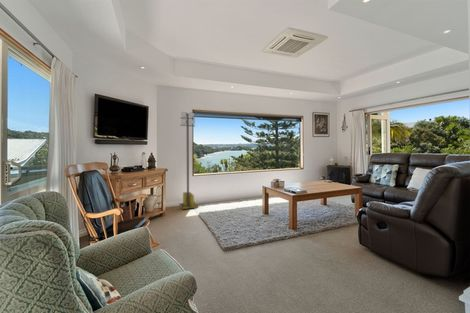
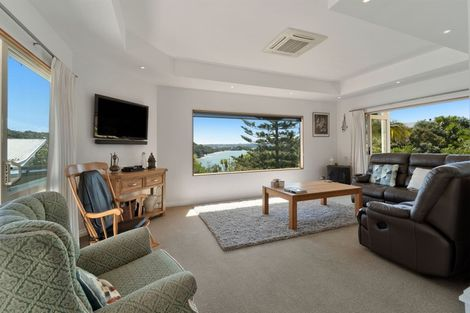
- portable light tower [178,111,199,210]
